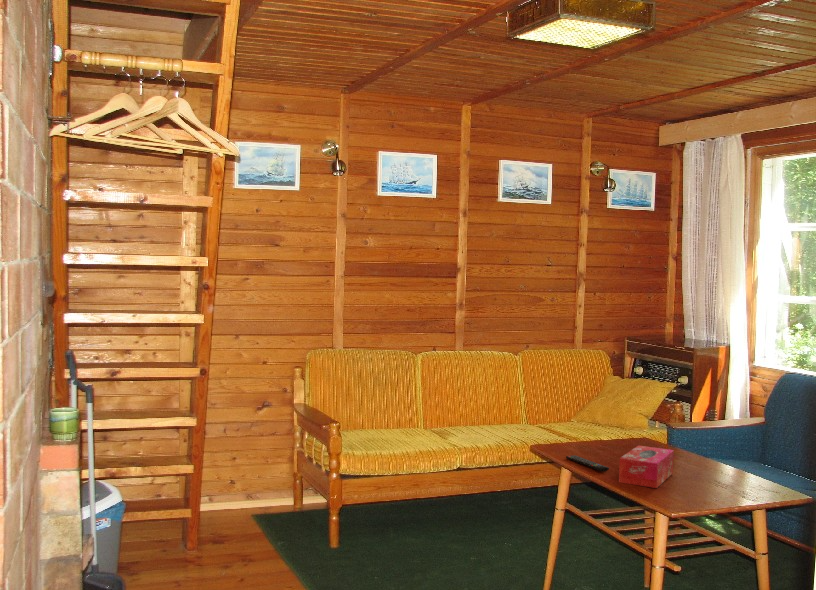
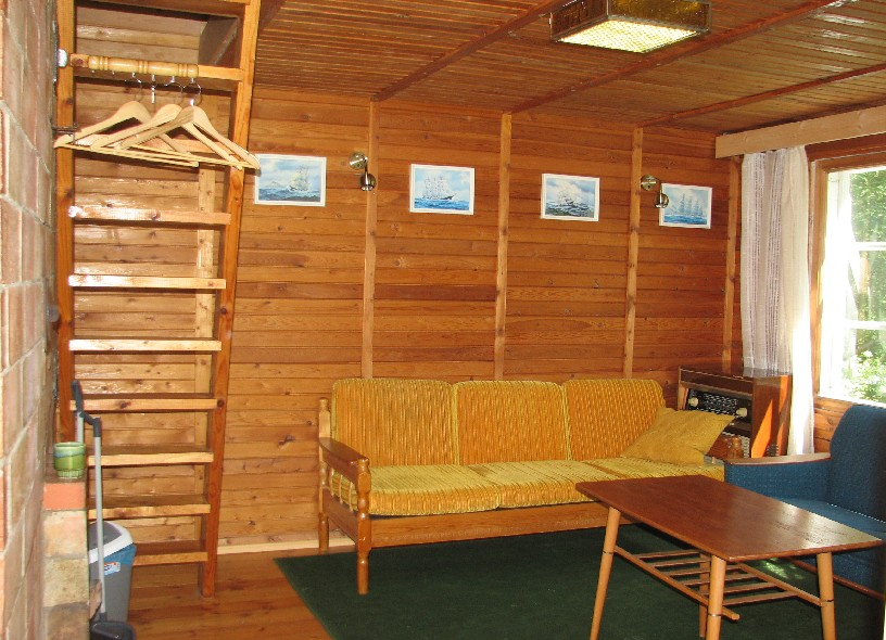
- tissue box [618,444,675,489]
- remote control [565,454,610,472]
